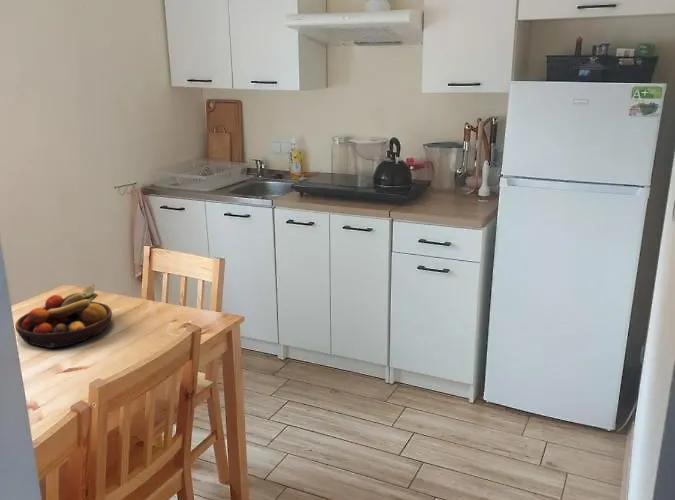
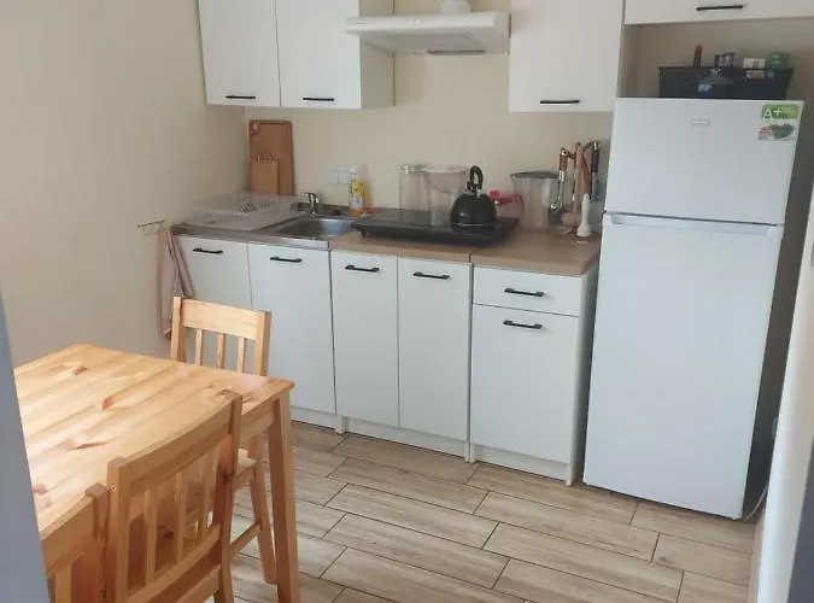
- fruit bowl [14,283,113,349]
